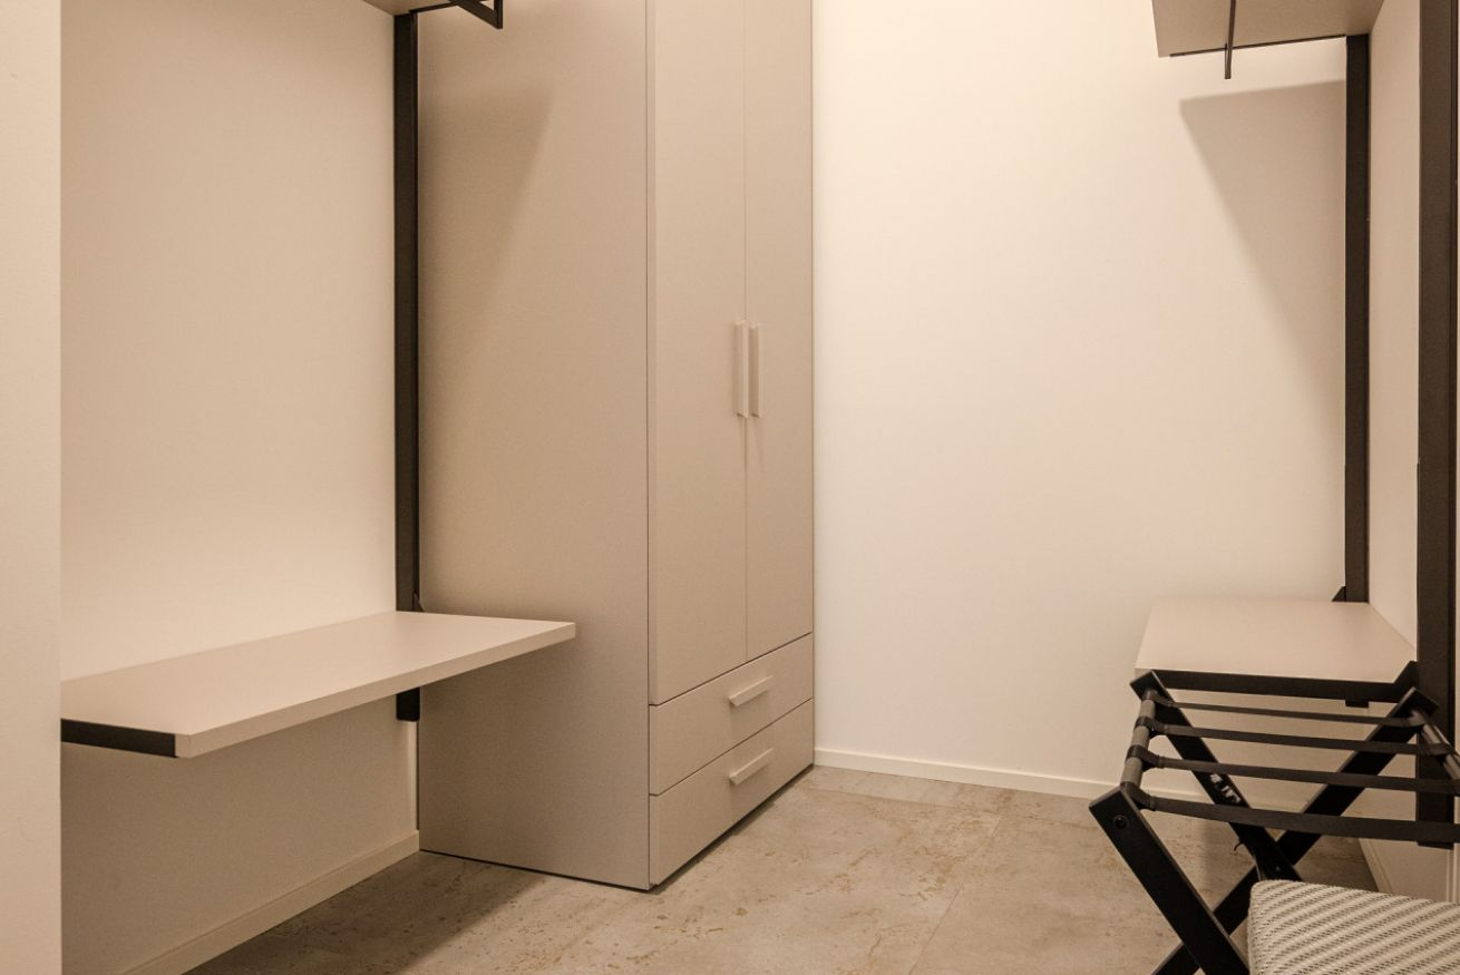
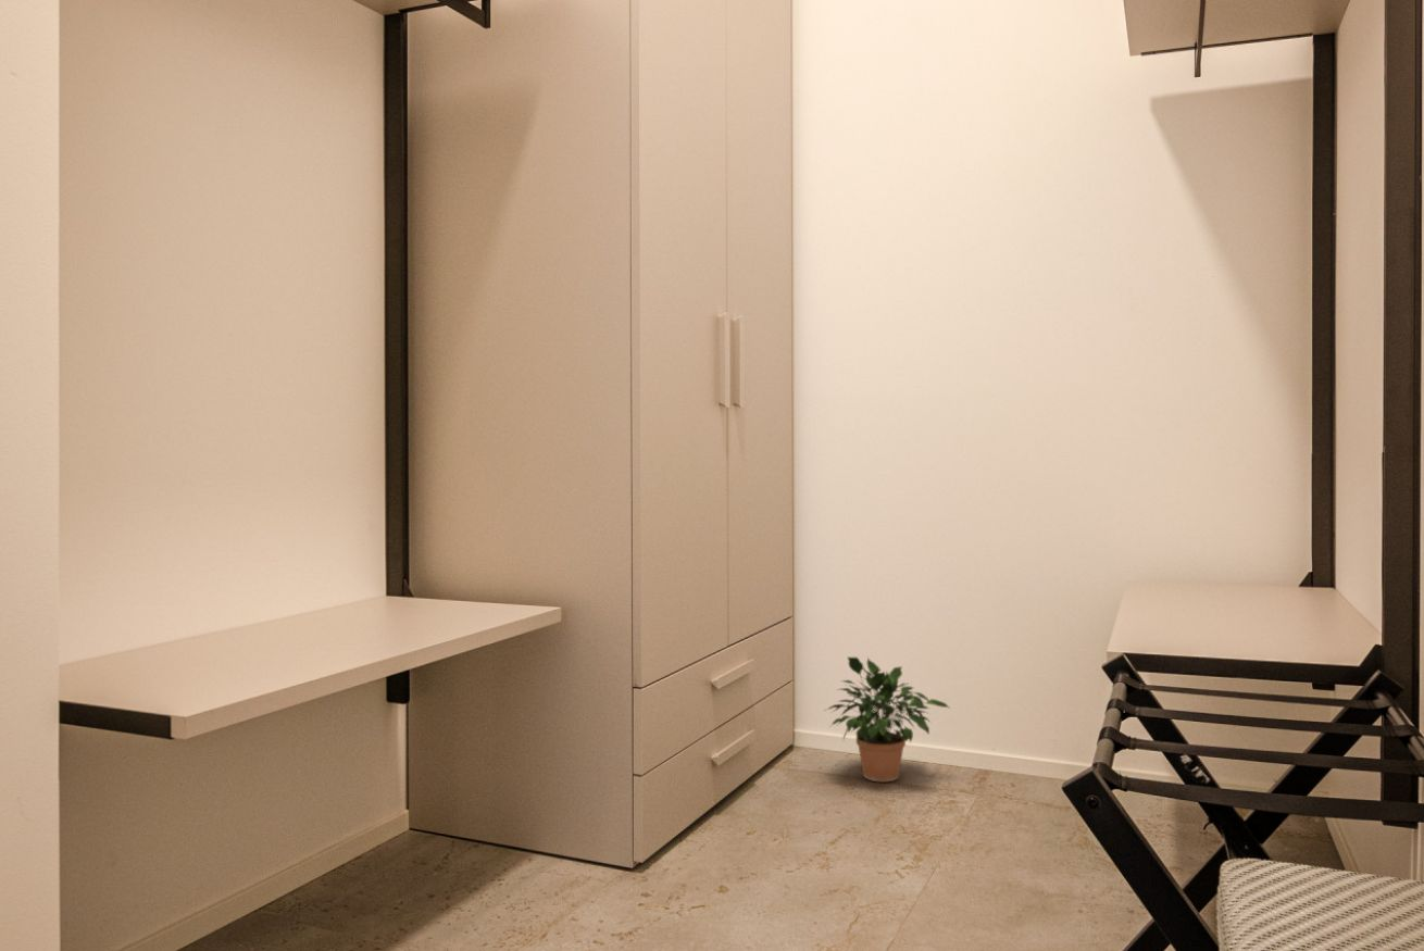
+ potted plant [823,655,950,784]
